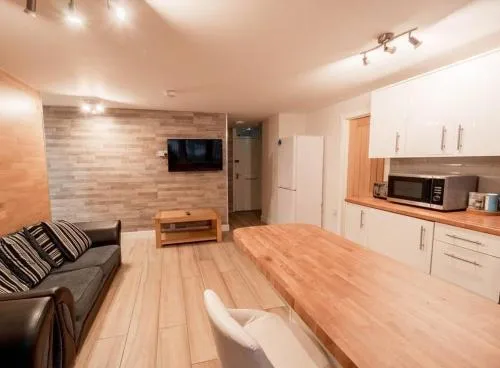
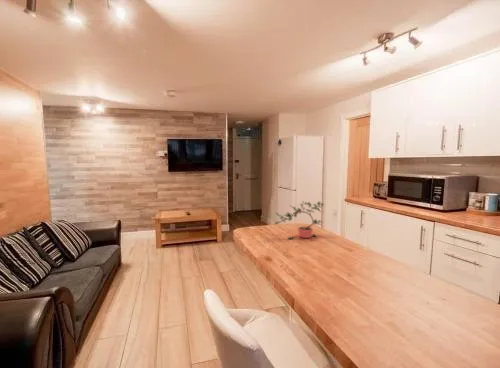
+ potted plant [274,200,326,240]
